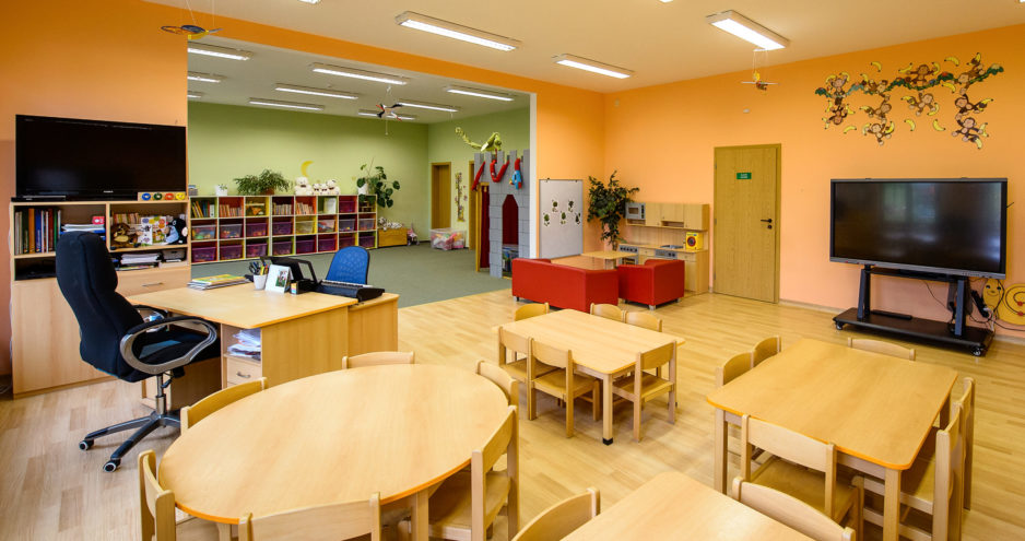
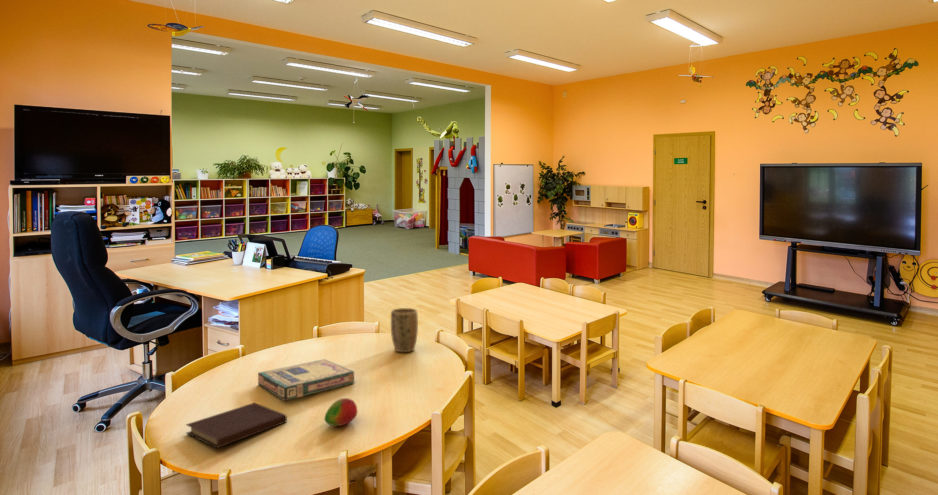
+ video game box [257,358,355,402]
+ fruit [324,397,359,427]
+ notebook [185,402,288,449]
+ plant pot [390,307,419,353]
